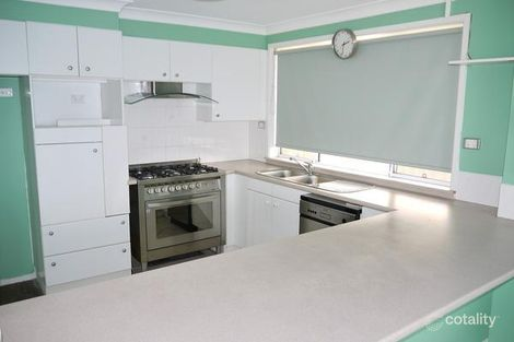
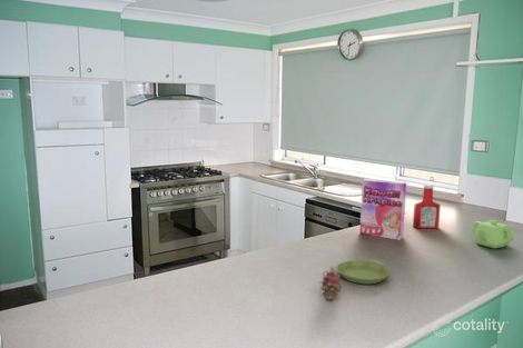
+ saucer [336,260,391,285]
+ cereal box [358,178,407,241]
+ fruit [318,266,343,301]
+ teapot [472,219,515,250]
+ soap bottle [412,183,442,229]
